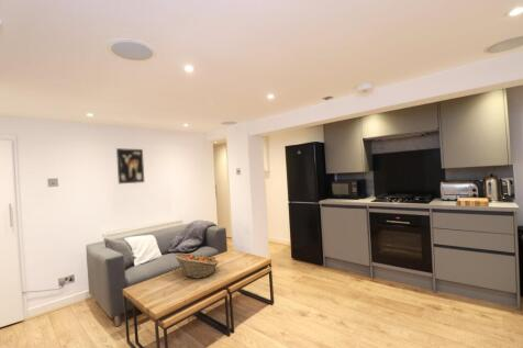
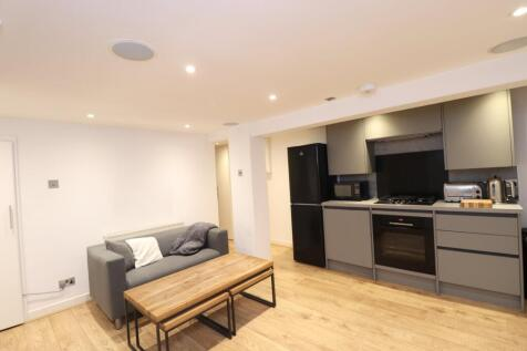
- fruit basket [174,252,220,280]
- wall art [115,147,145,184]
